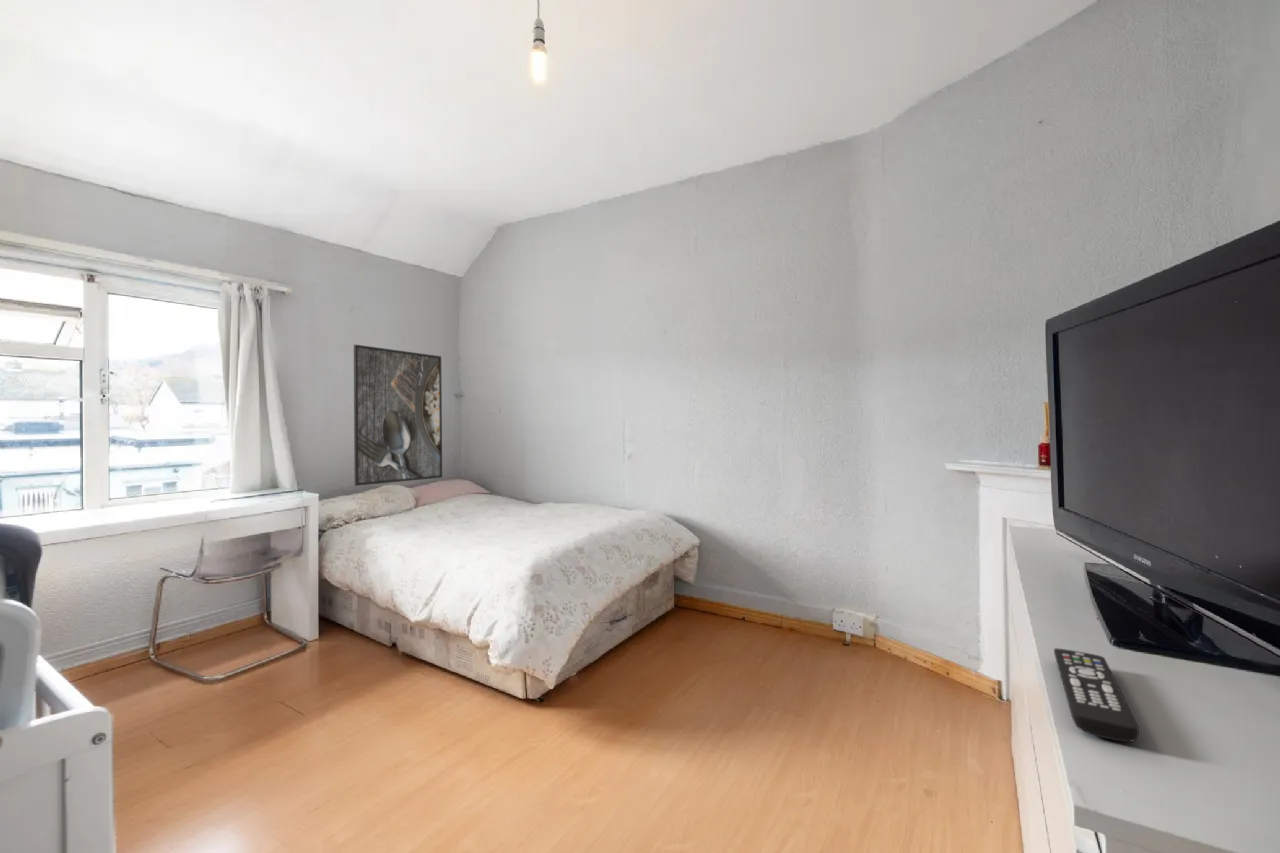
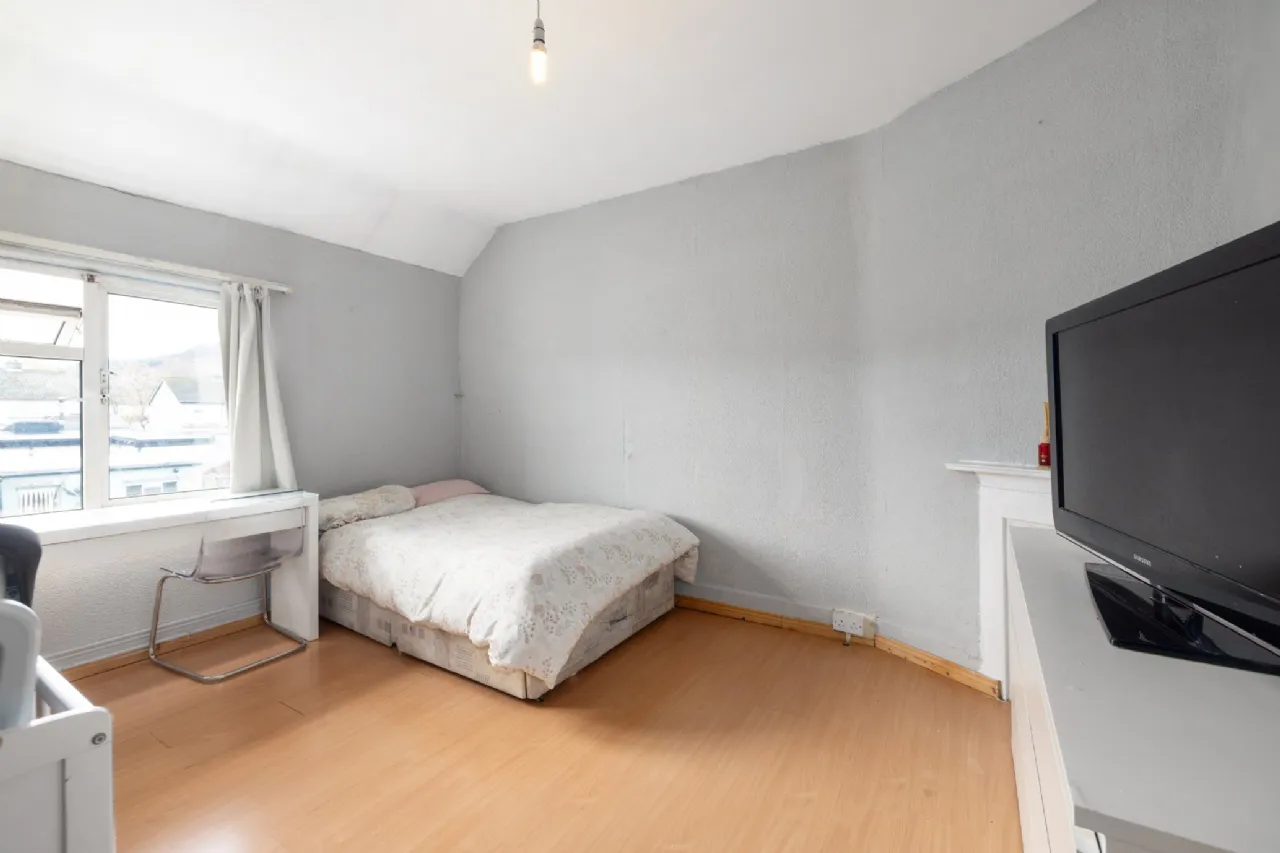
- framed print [353,344,443,487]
- remote control [1053,647,1140,743]
